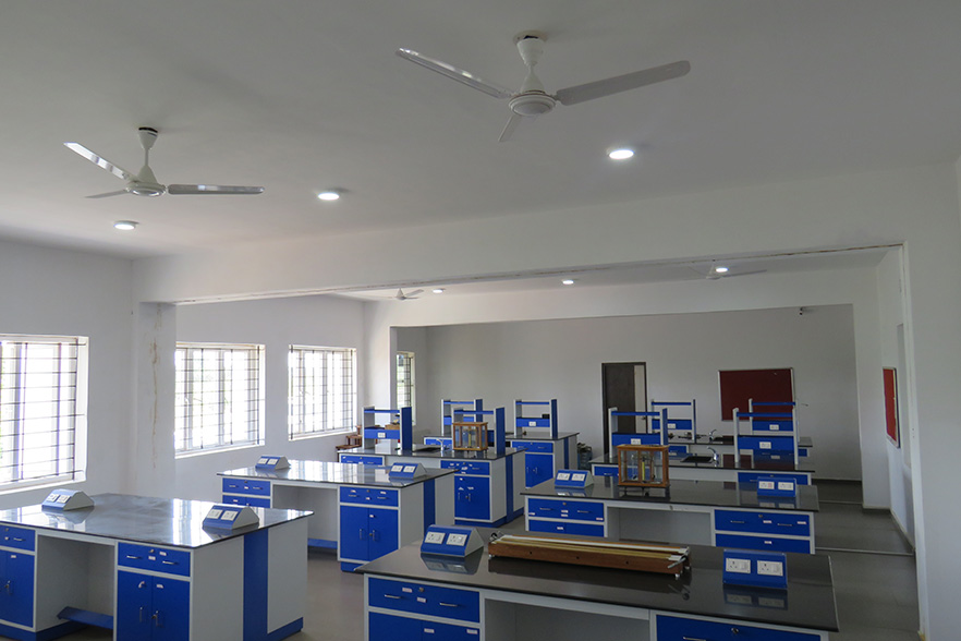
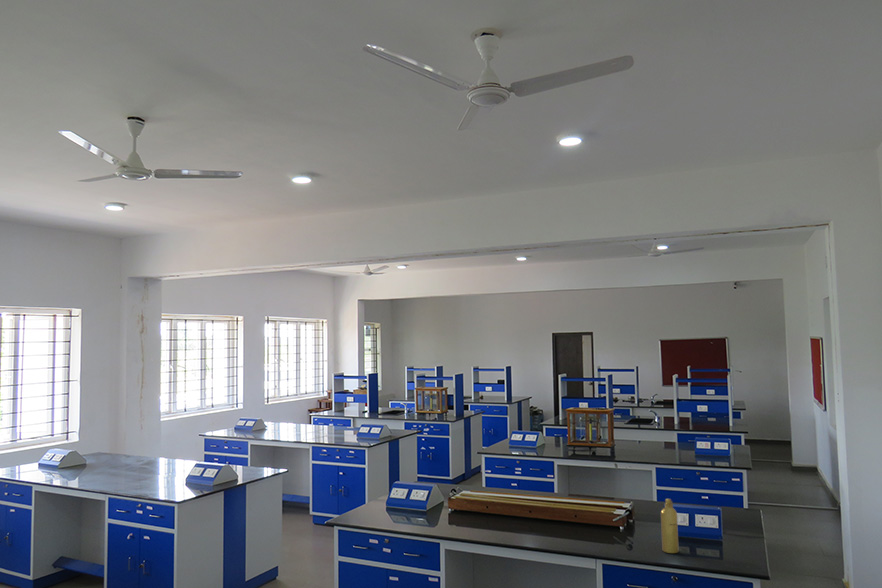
+ perfume bottle [660,498,680,554]
